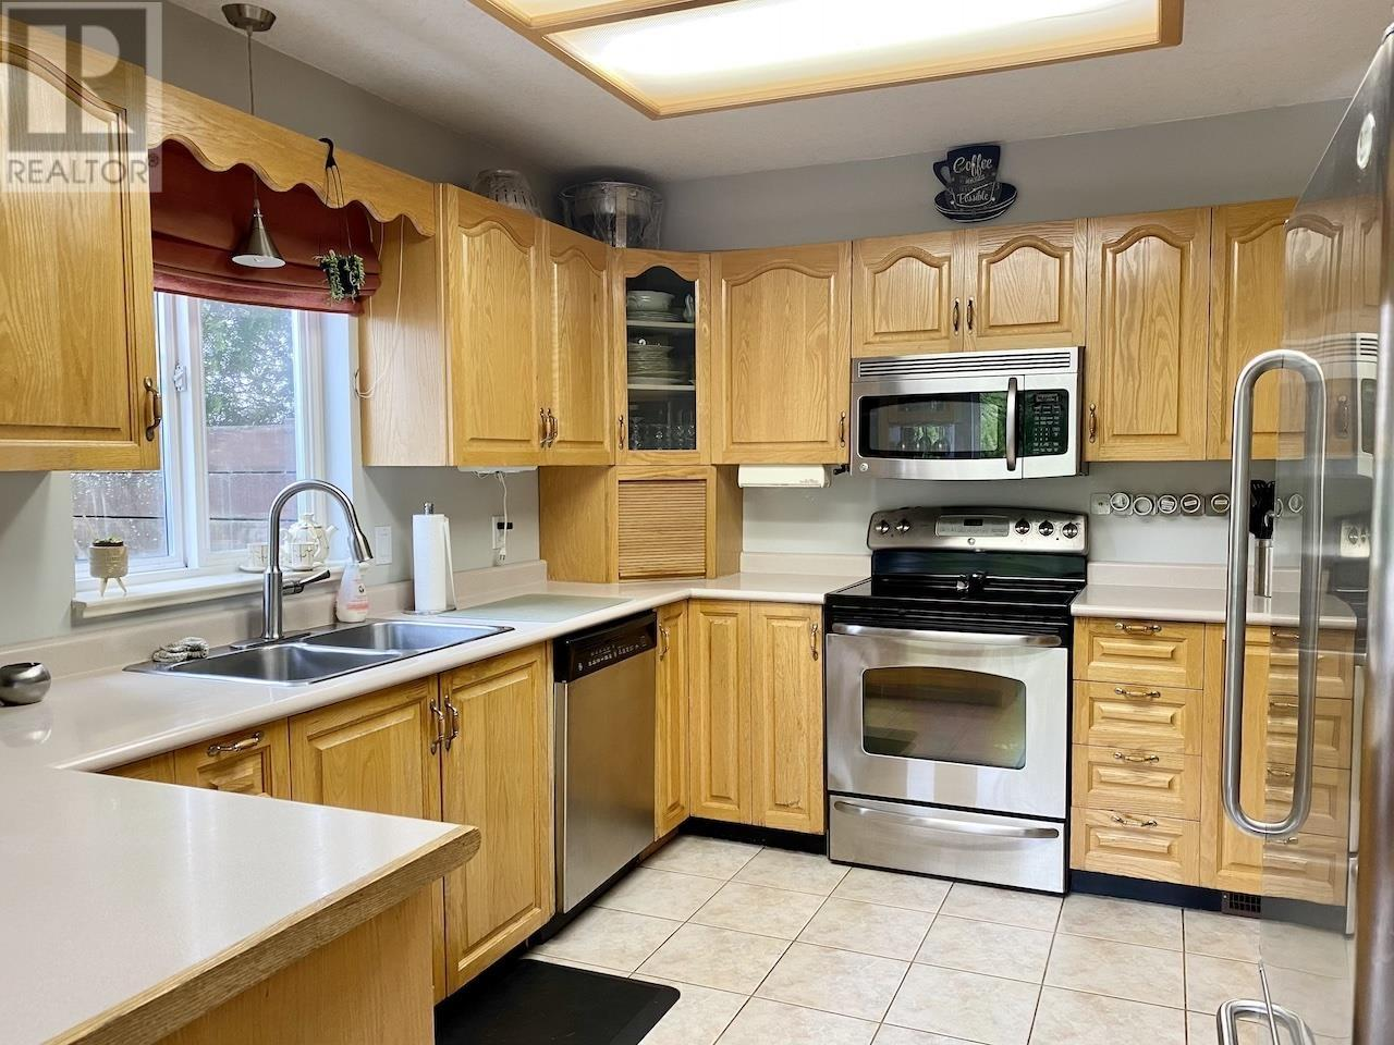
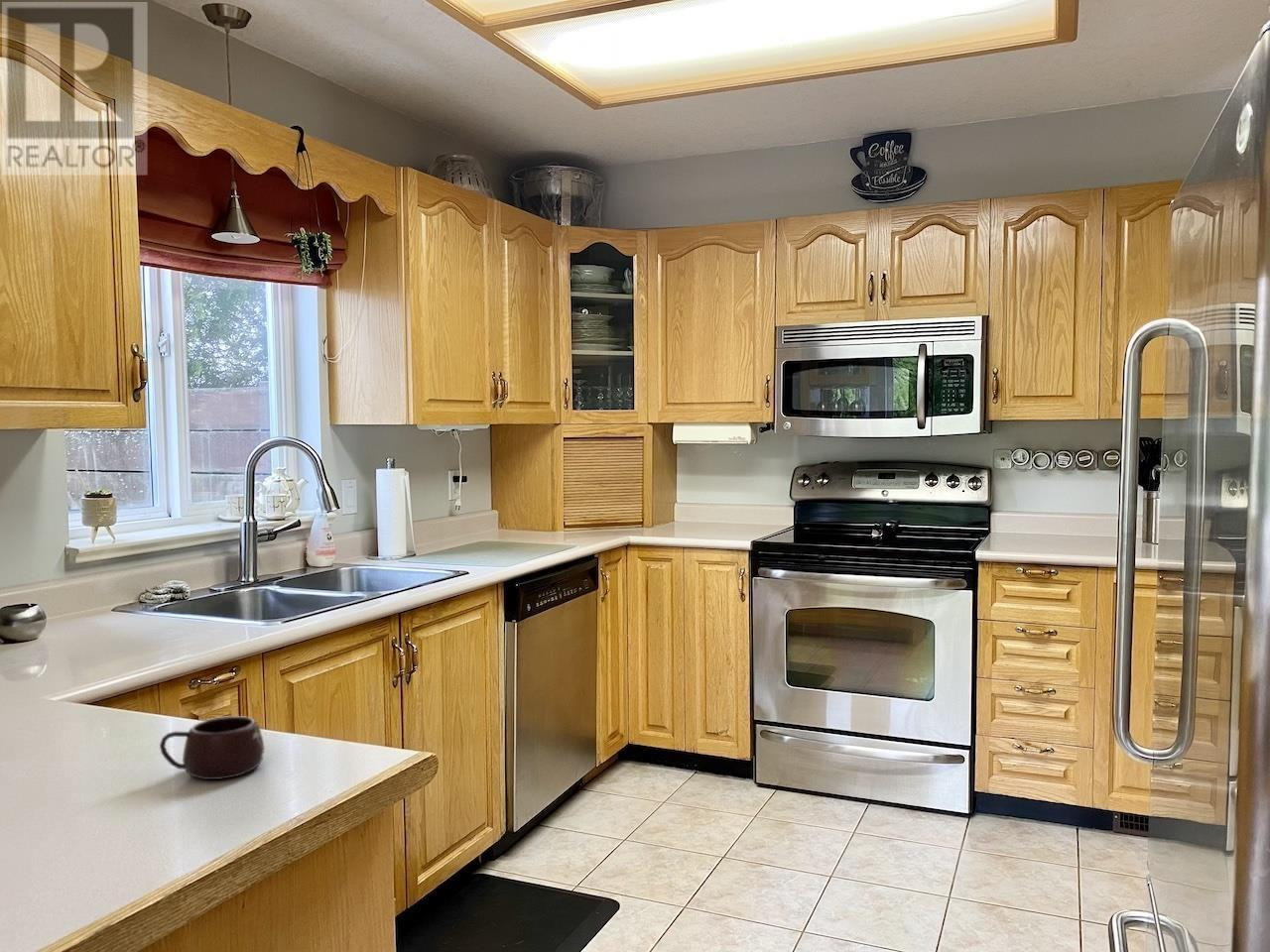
+ mug [159,715,266,780]
